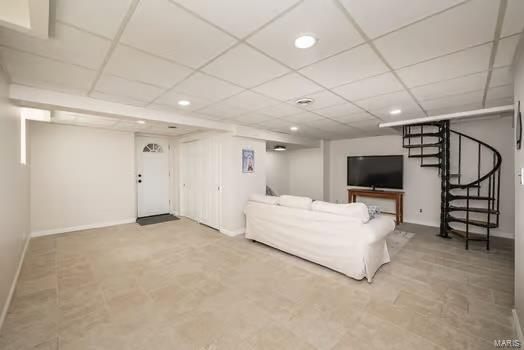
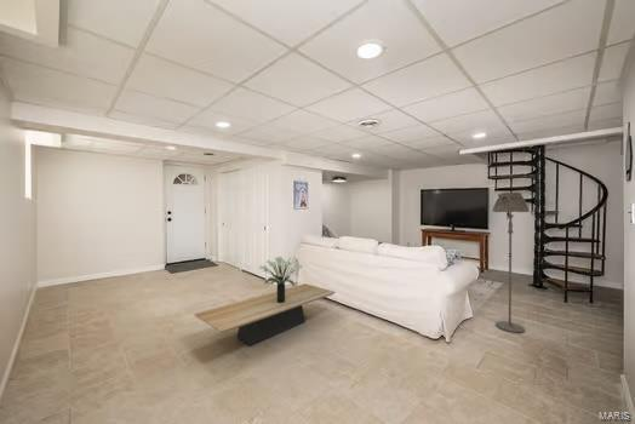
+ coffee table [193,282,337,346]
+ potted plant [258,256,303,303]
+ floor lamp [492,191,531,334]
